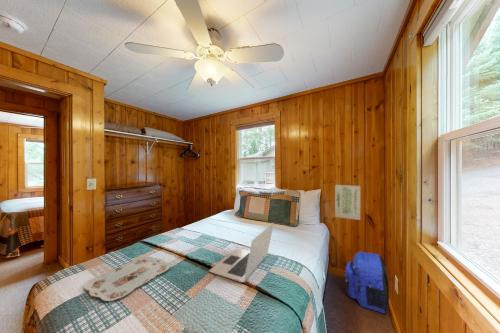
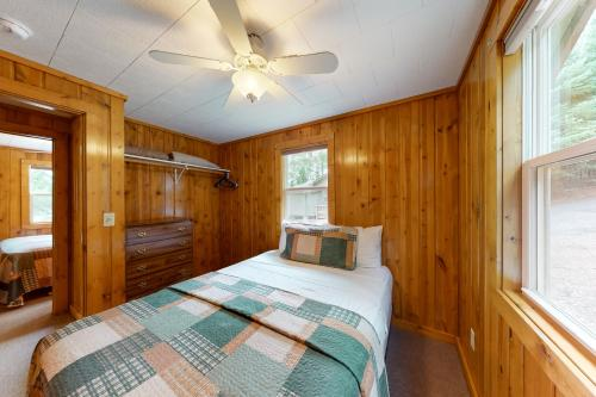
- wall art [334,184,361,221]
- laptop [208,222,275,283]
- backpack [344,251,390,314]
- serving tray [83,256,171,302]
